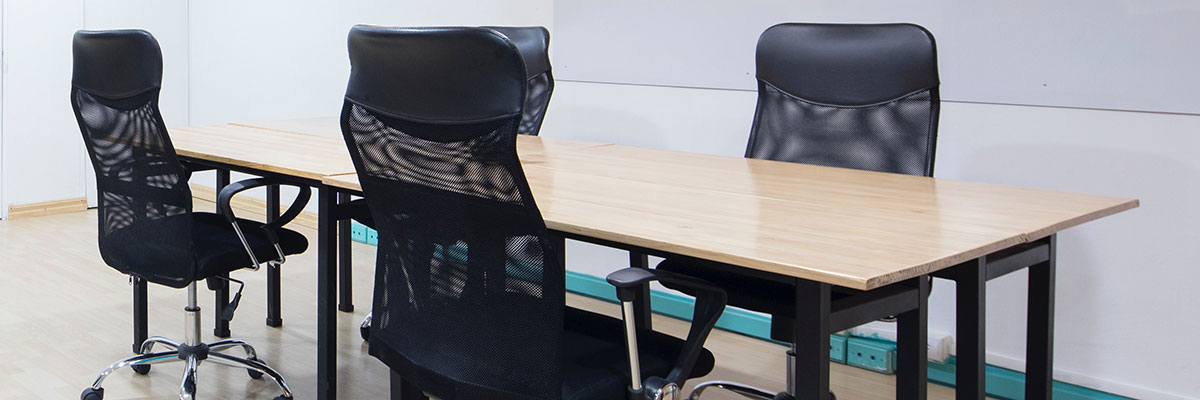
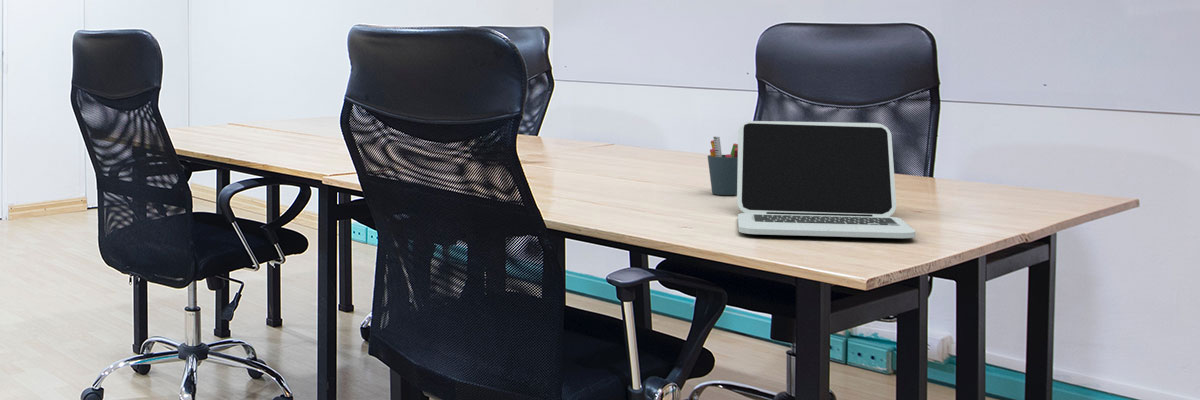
+ laptop [736,120,917,239]
+ pen holder [707,136,738,196]
